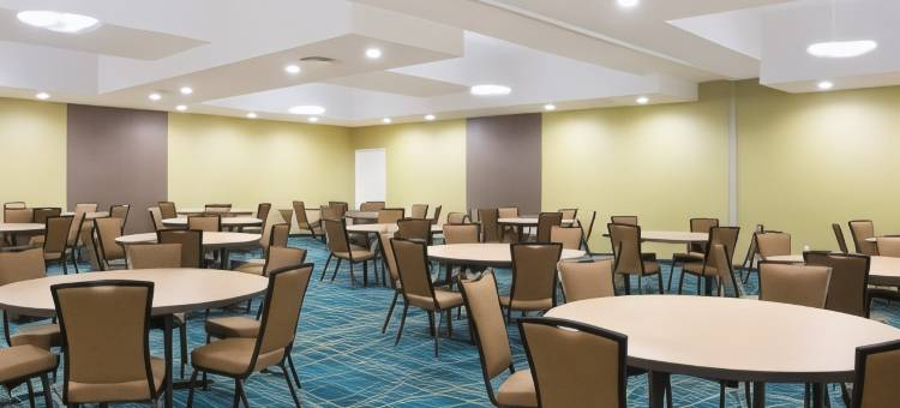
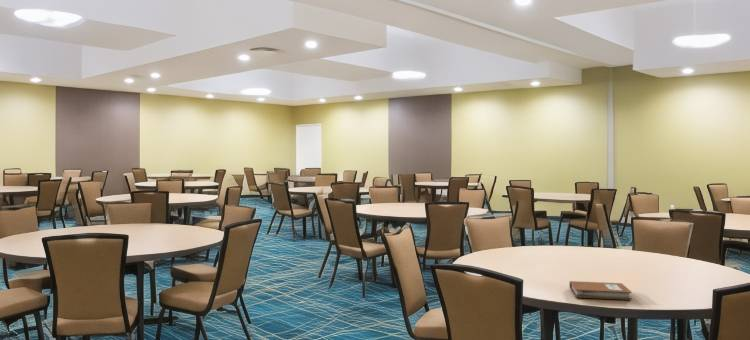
+ notebook [569,280,633,301]
